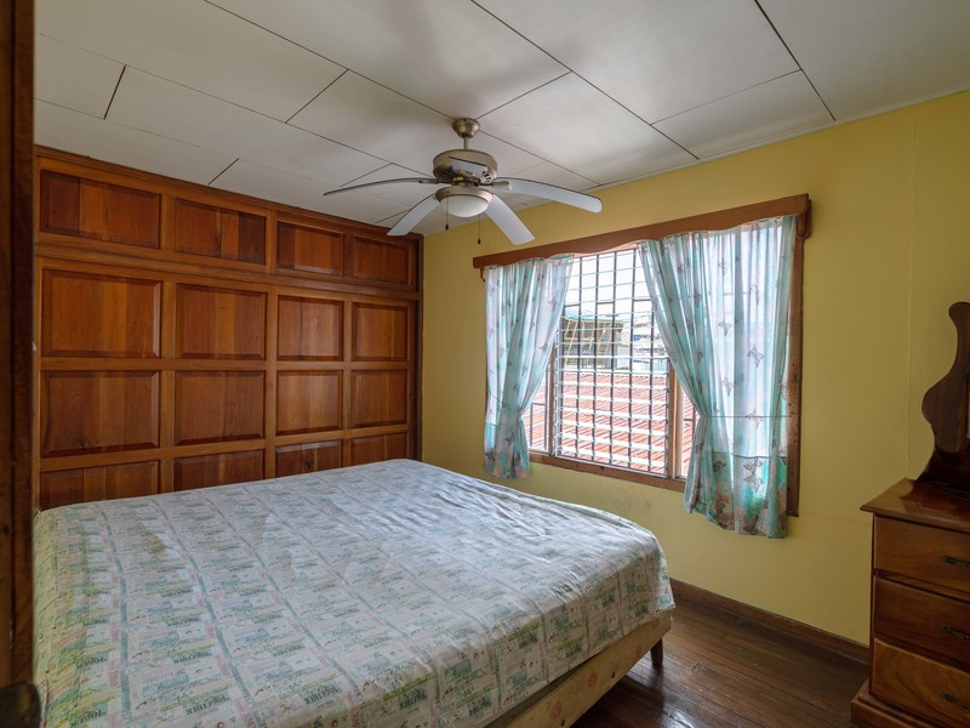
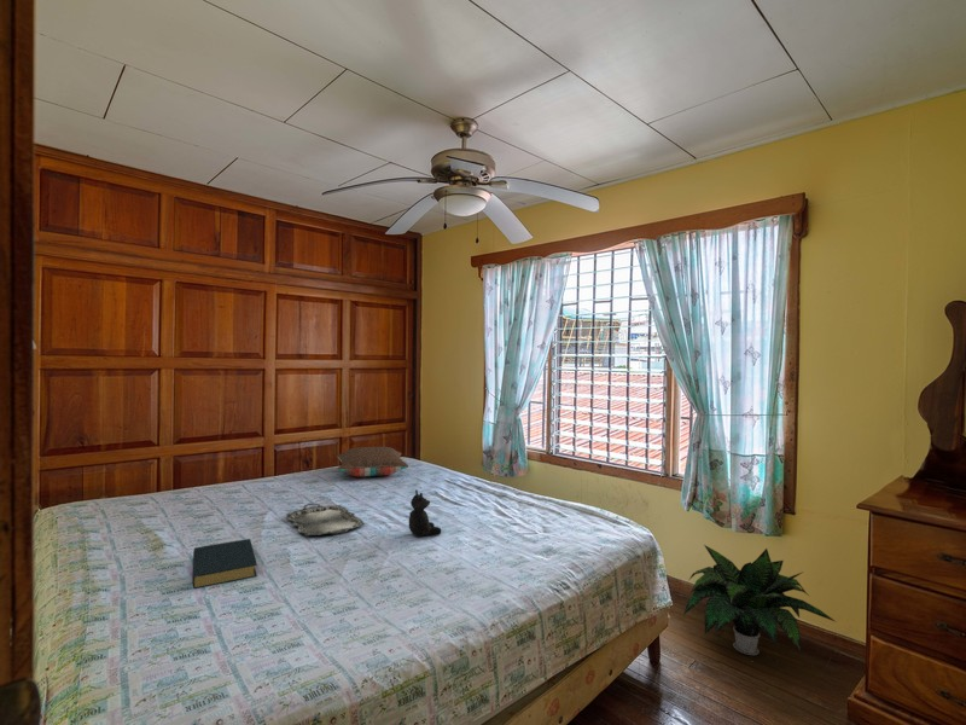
+ pillow [336,446,409,477]
+ hardback book [191,538,258,590]
+ teddy bear [408,488,442,538]
+ potted plant [682,544,838,656]
+ serving tray [285,503,366,536]
